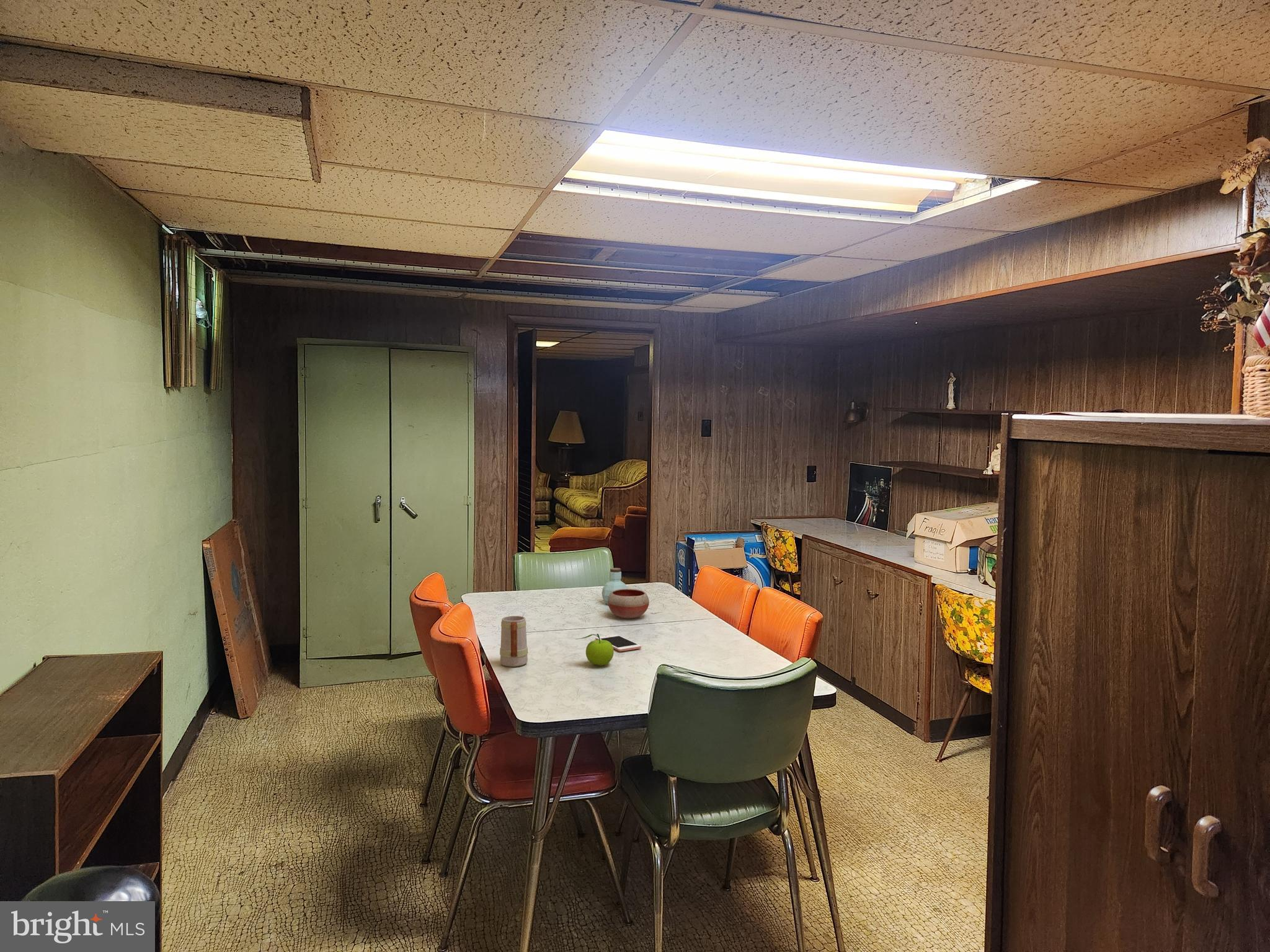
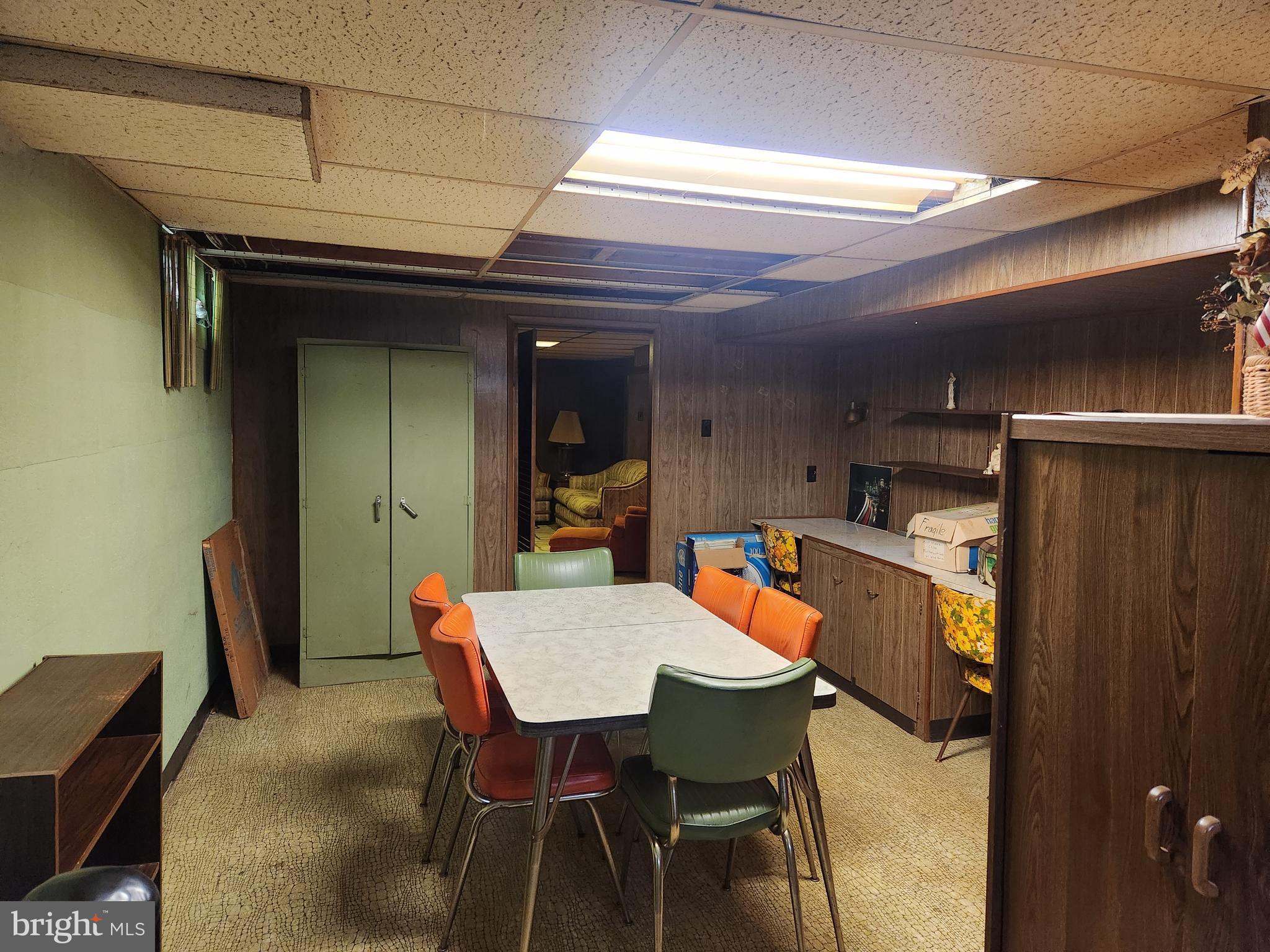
- jar [602,567,629,605]
- bowl [608,588,650,619]
- mug [499,615,528,668]
- fruit [575,633,615,666]
- cell phone [595,634,642,652]
